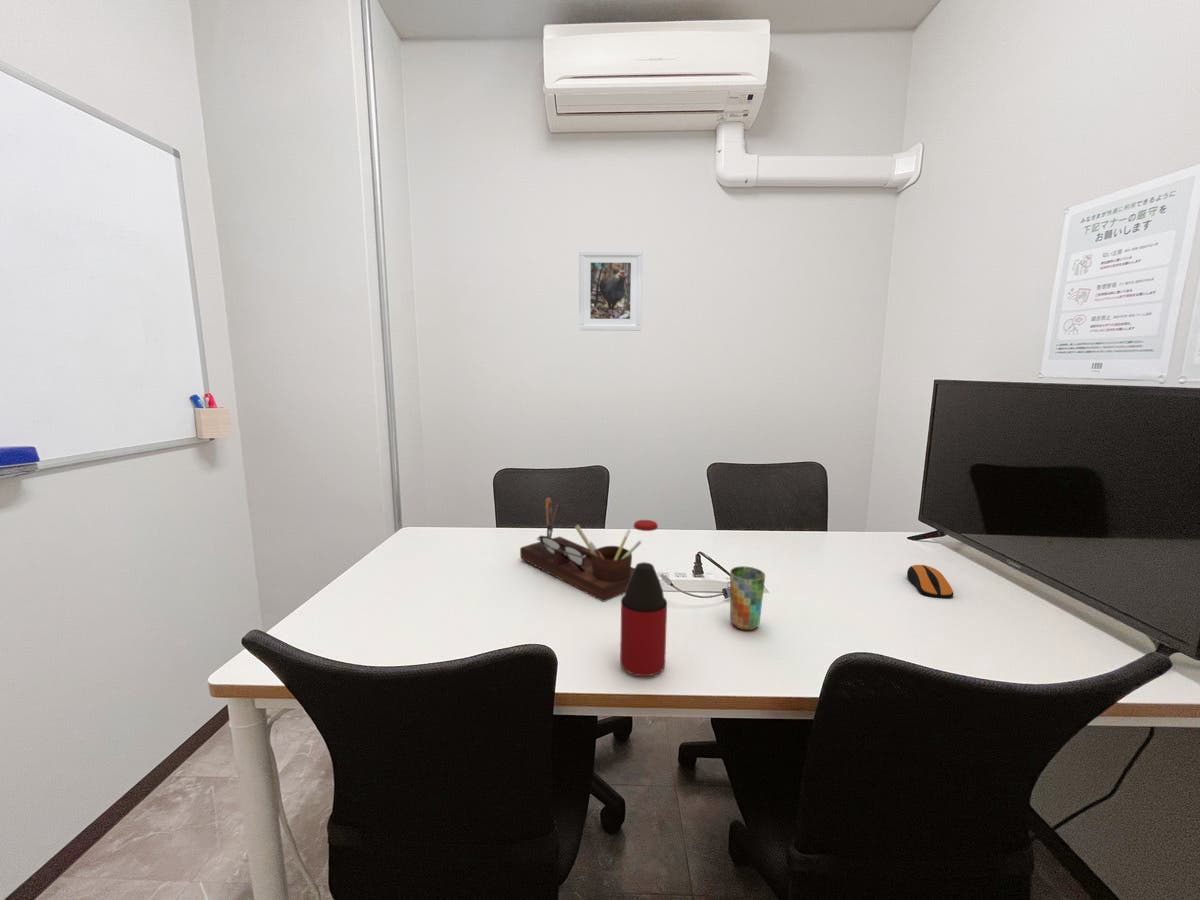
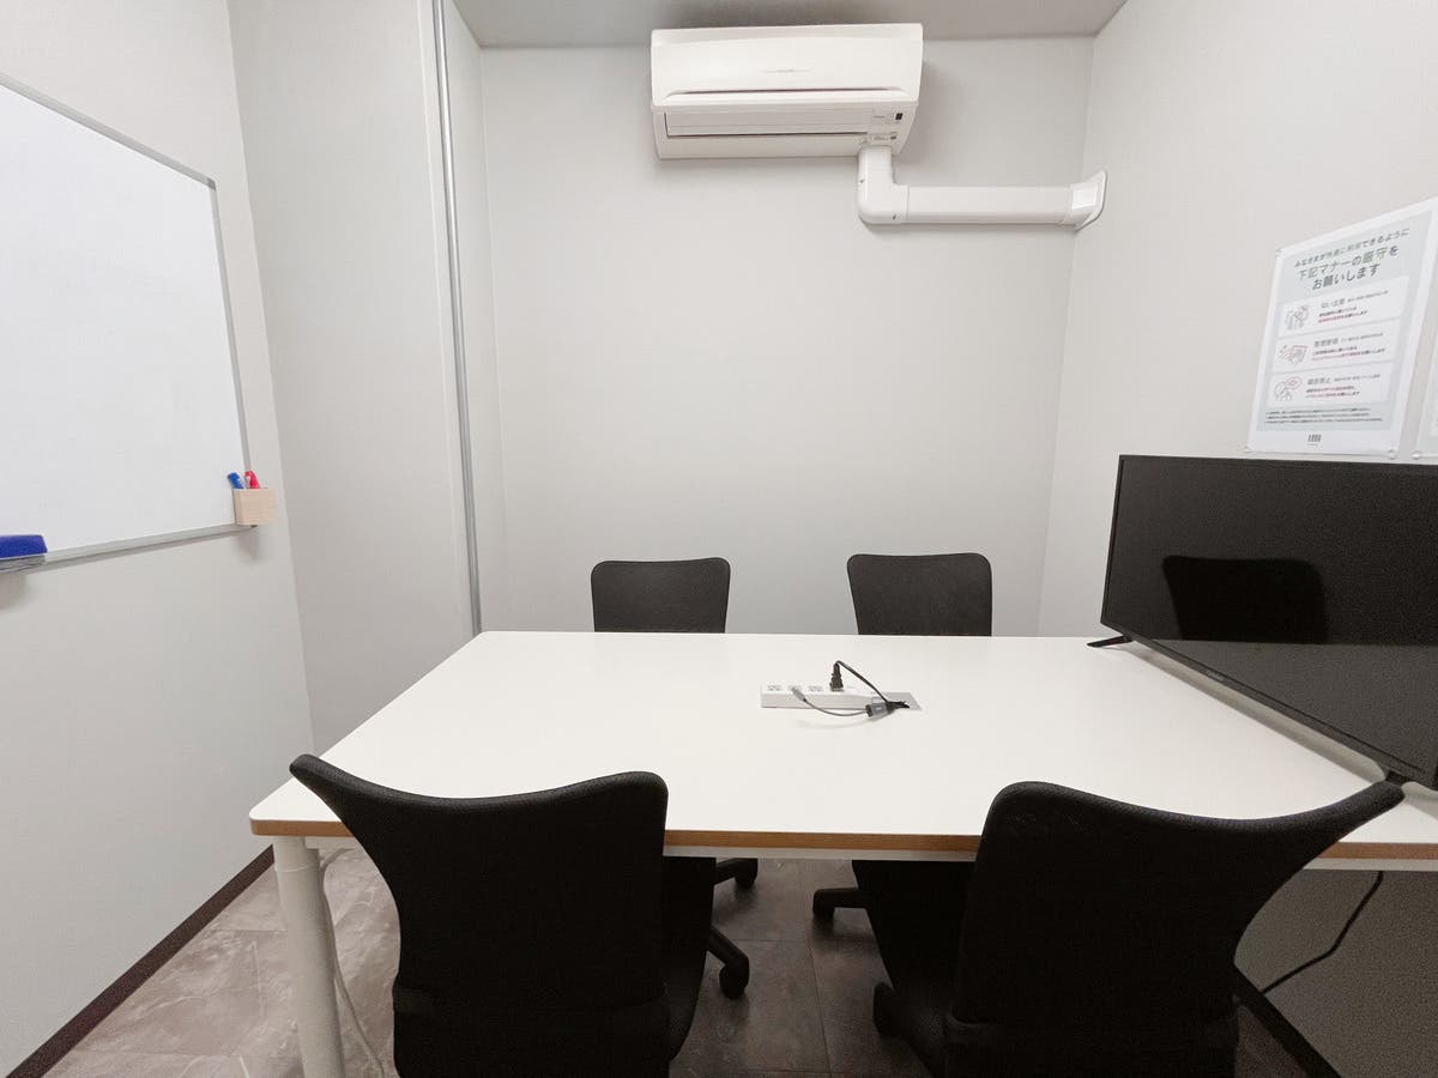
- cup [729,565,766,631]
- desk organizer [519,497,643,603]
- bottle [619,519,668,677]
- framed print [578,249,644,332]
- computer mouse [906,564,954,600]
